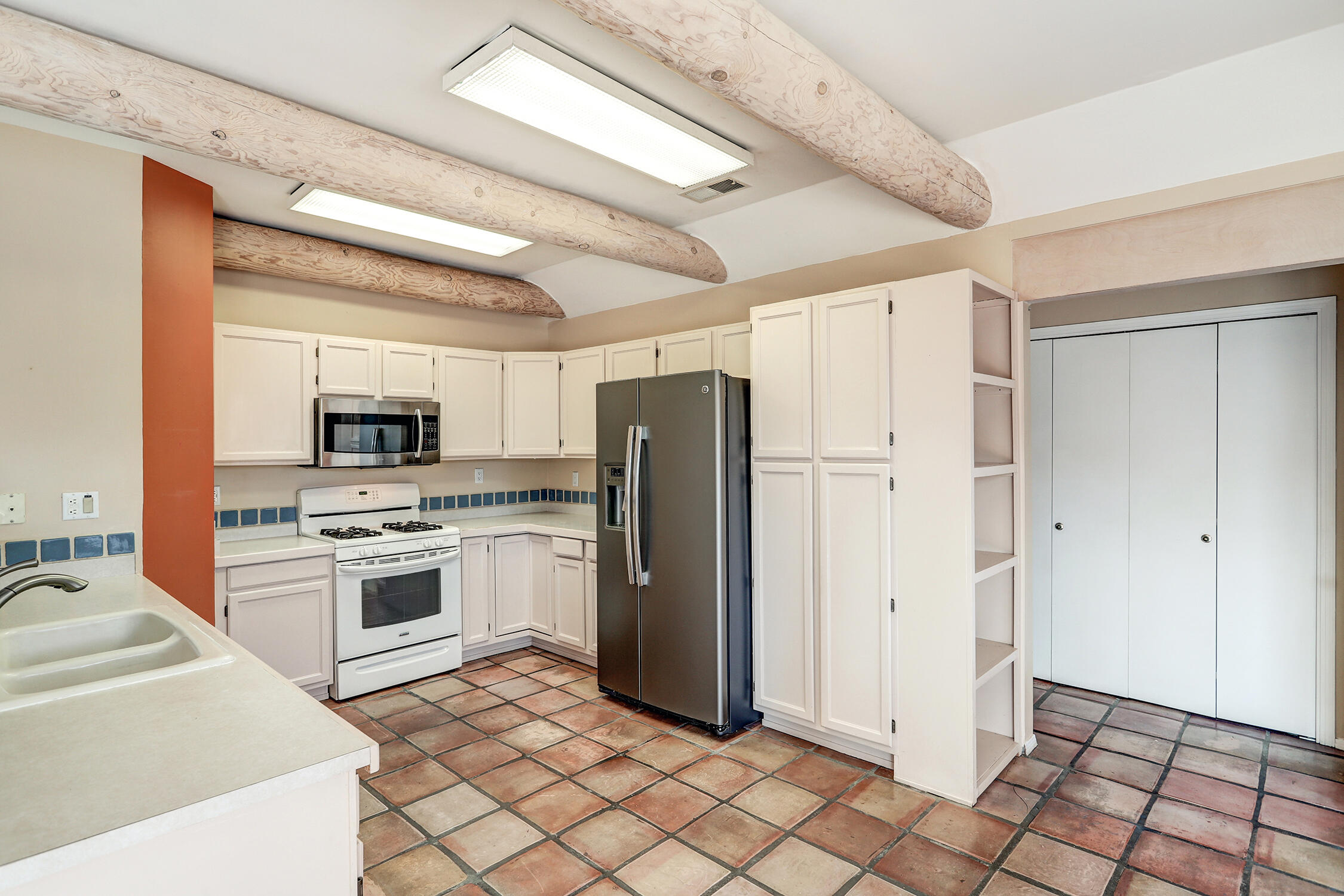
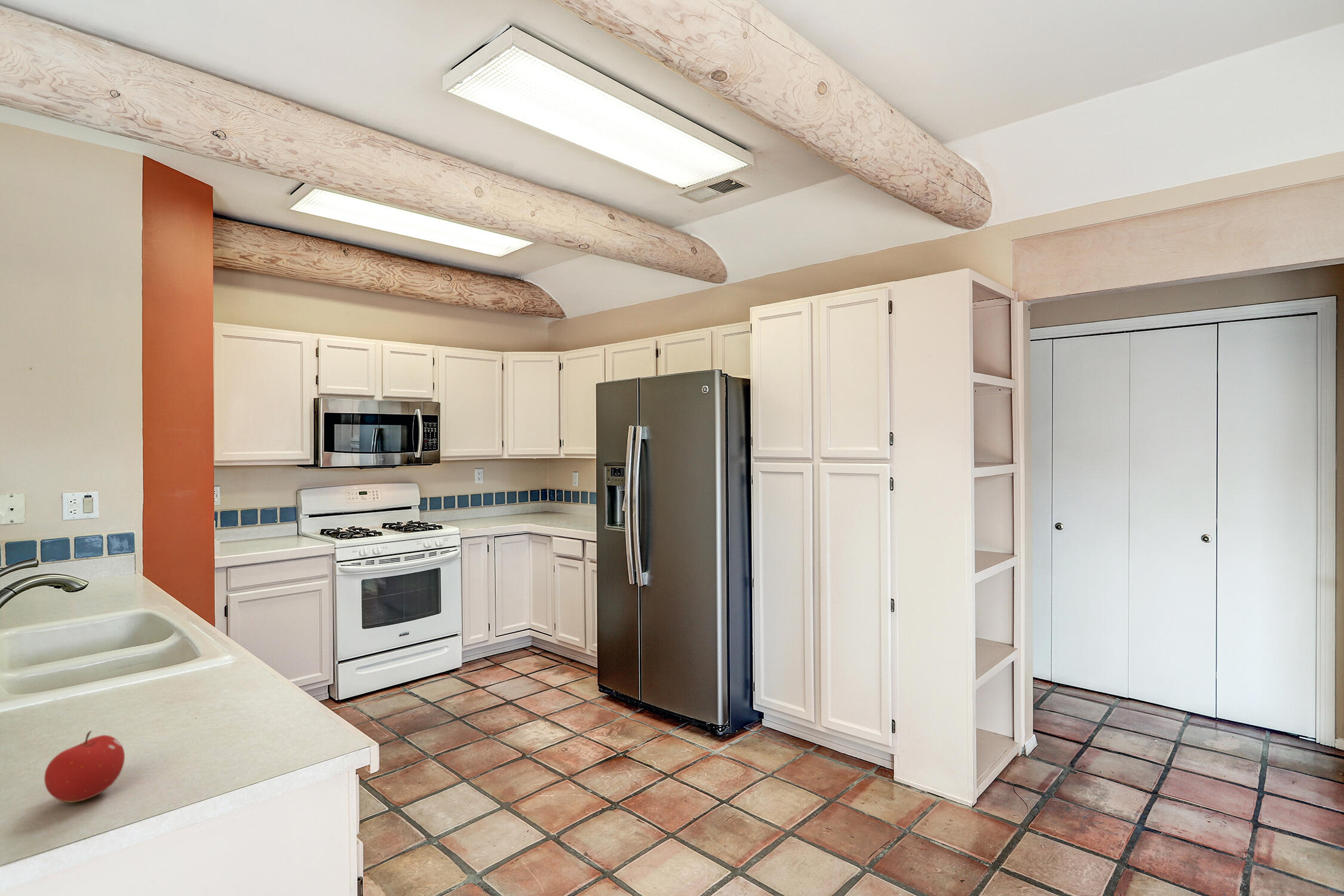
+ fruit [44,730,125,803]
